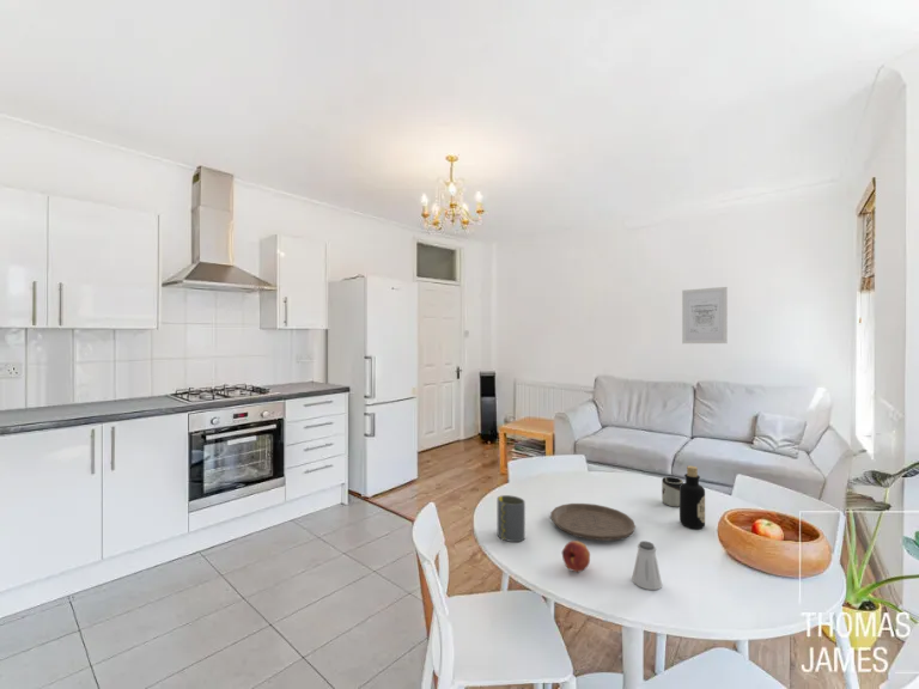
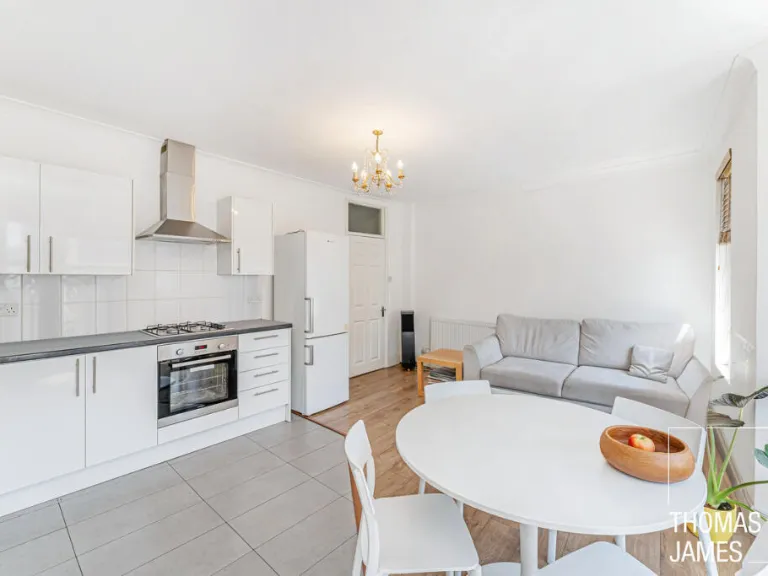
- wall art [681,286,729,344]
- fruit [561,539,591,573]
- saltshaker [631,539,663,591]
- cup [661,476,684,507]
- bottle [678,465,706,530]
- mug [497,494,527,543]
- plate [549,502,637,542]
